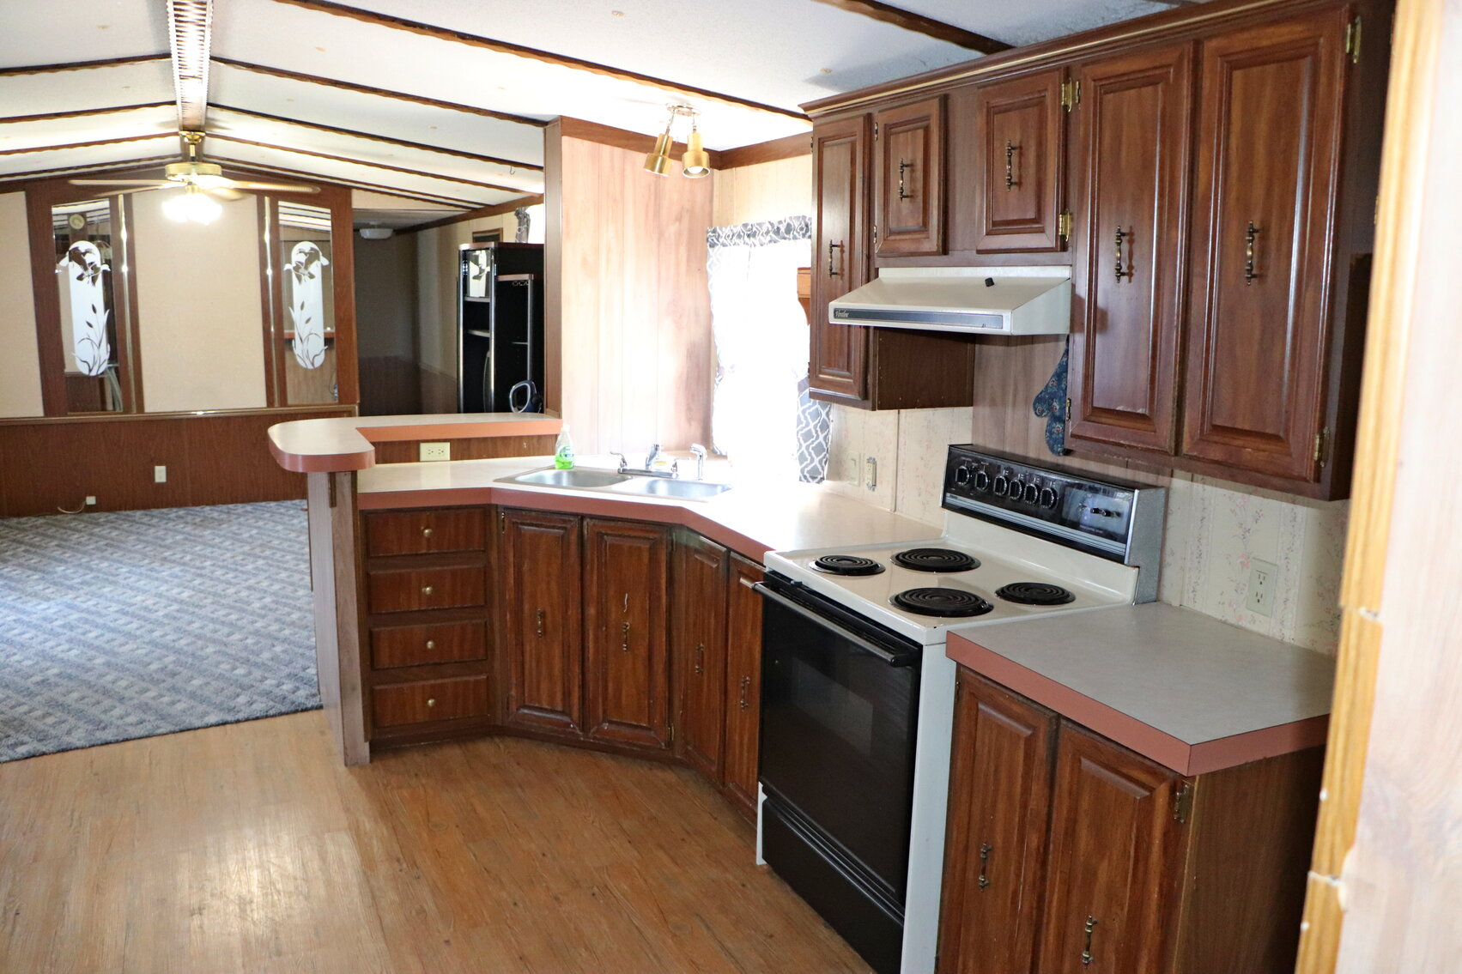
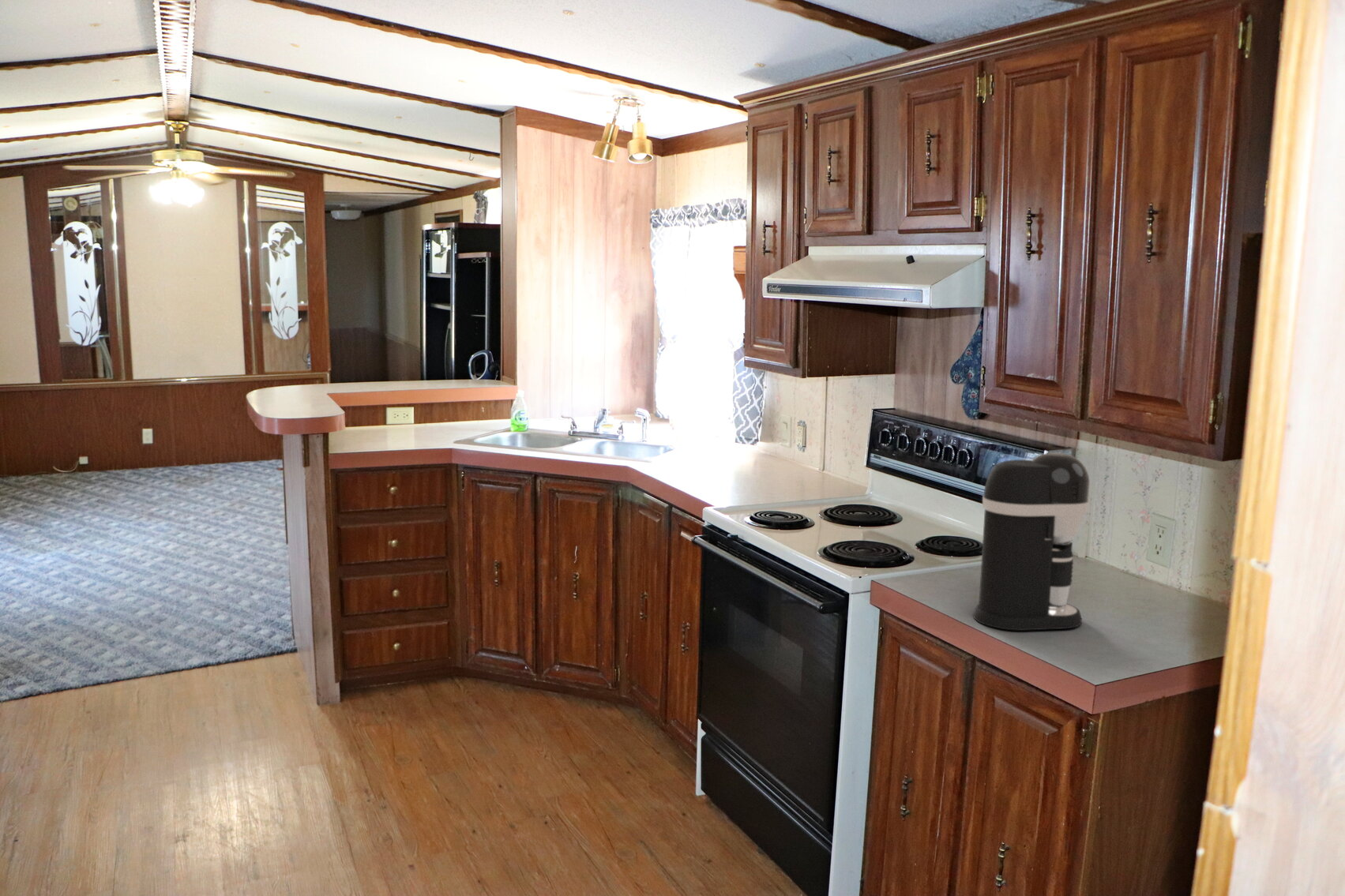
+ coffee maker [973,452,1091,632]
